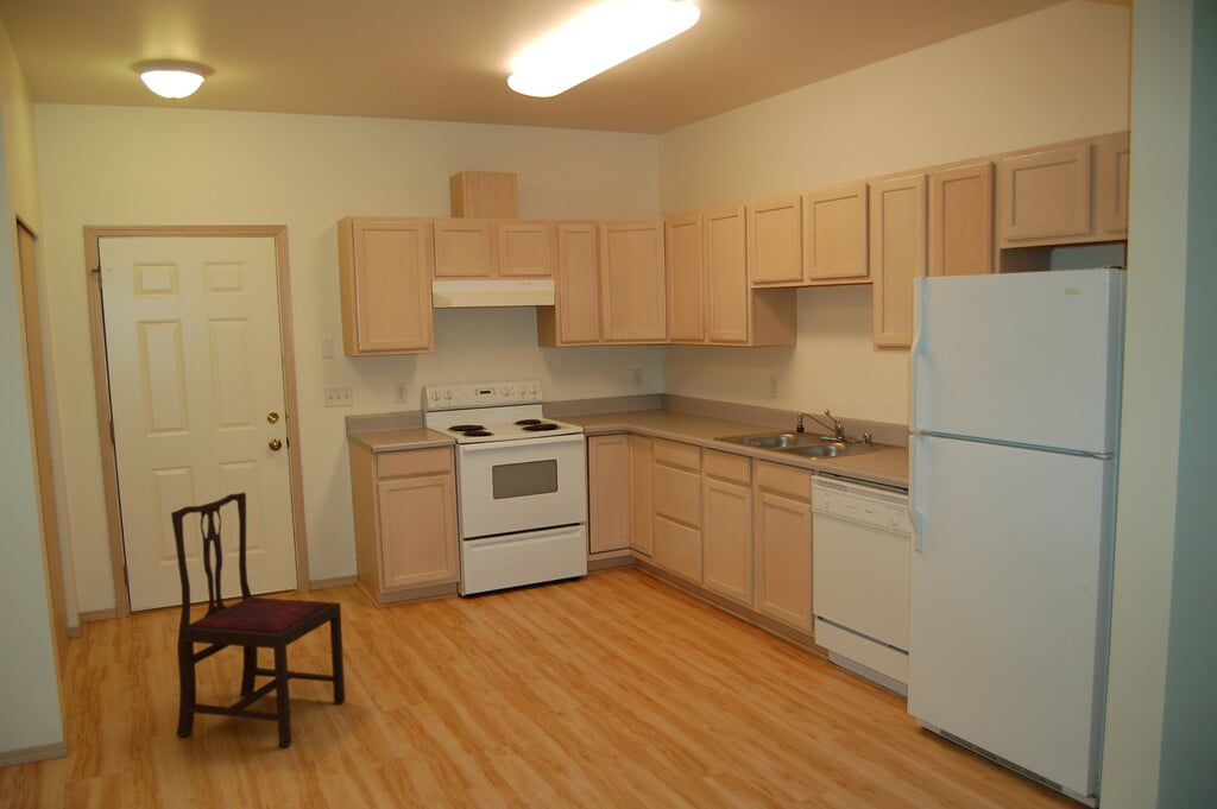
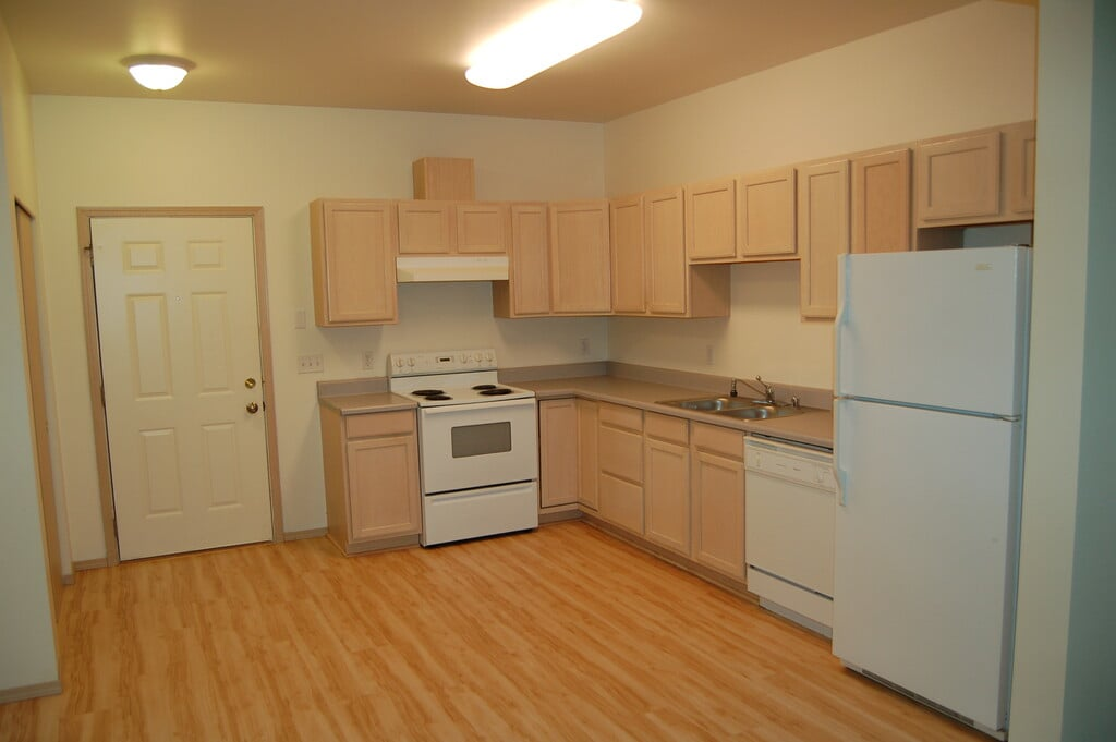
- dining chair [170,492,346,748]
